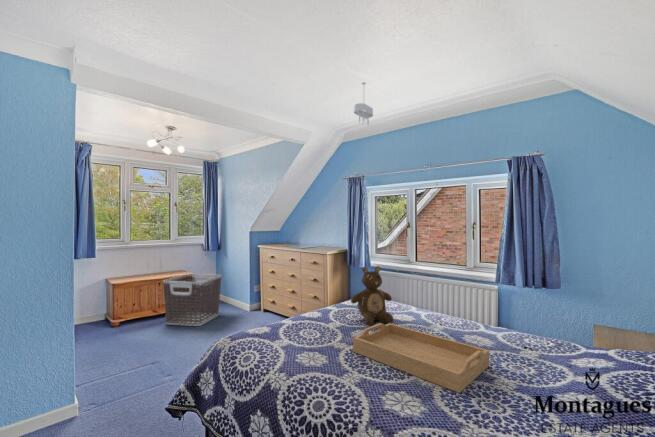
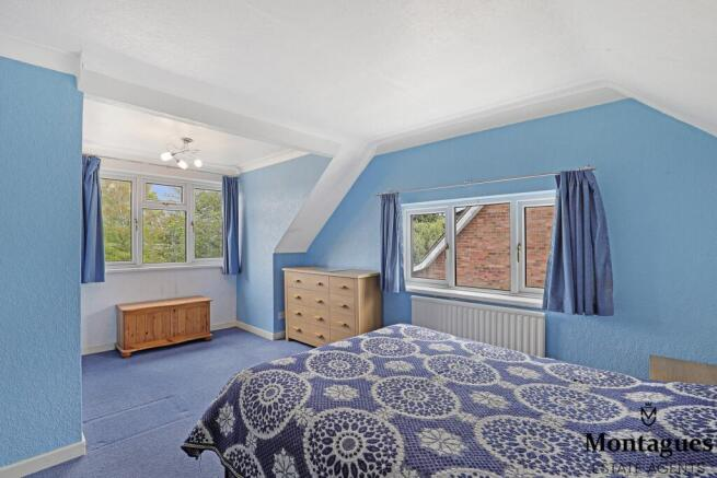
- ceiling light fixture [353,81,374,127]
- serving tray [352,322,490,394]
- teddy bear [350,265,395,326]
- clothes hamper [162,273,223,327]
